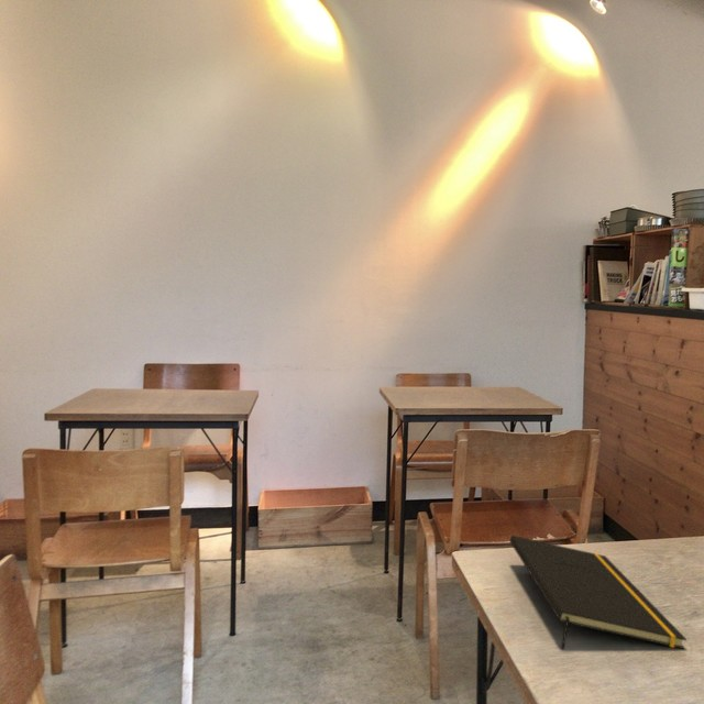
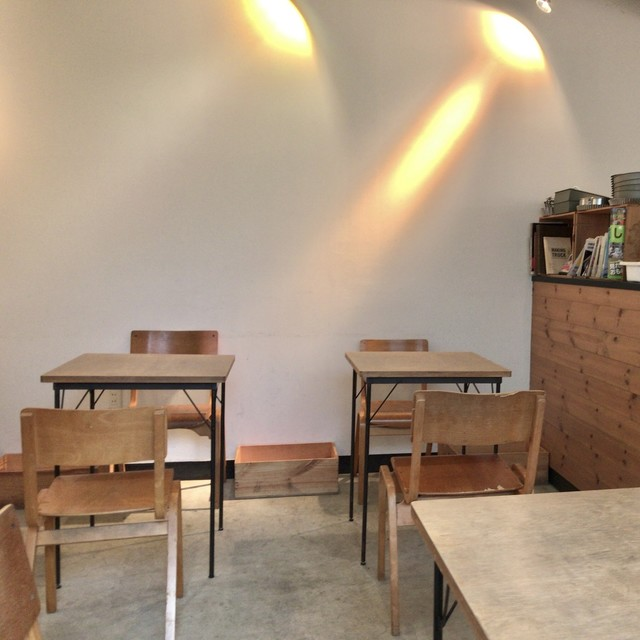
- notepad [509,535,688,650]
